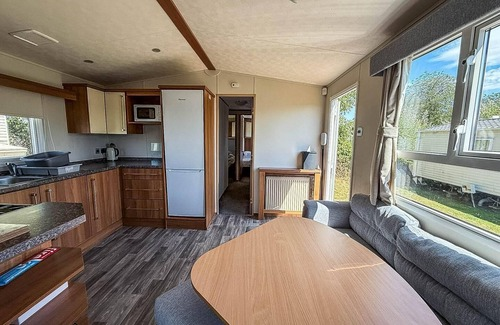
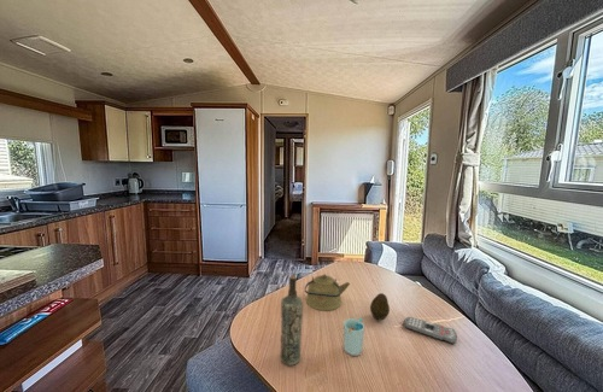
+ fruit [369,292,391,321]
+ cup [343,317,365,357]
+ kettle [304,273,351,311]
+ bottle [279,274,304,367]
+ remote control [403,316,458,345]
